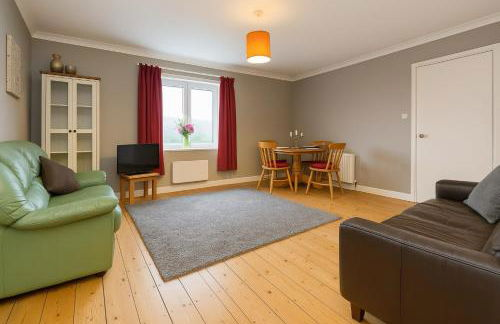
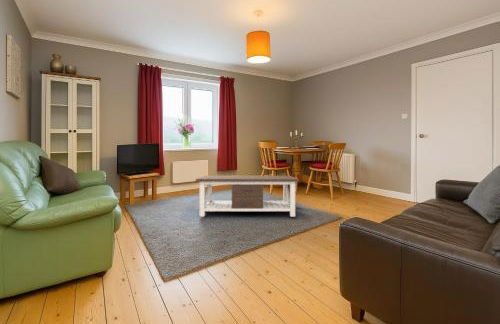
+ coffee table [195,175,300,218]
